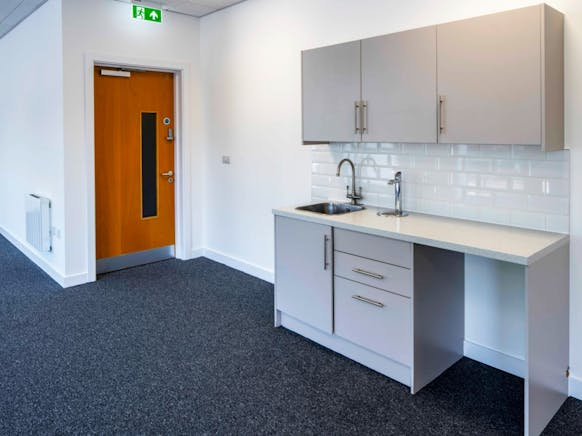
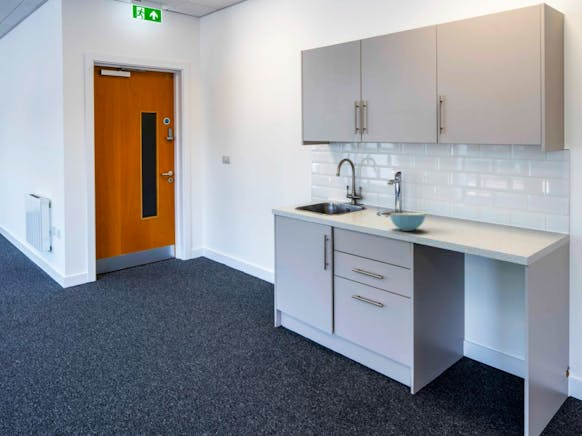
+ cereal bowl [389,212,426,232]
